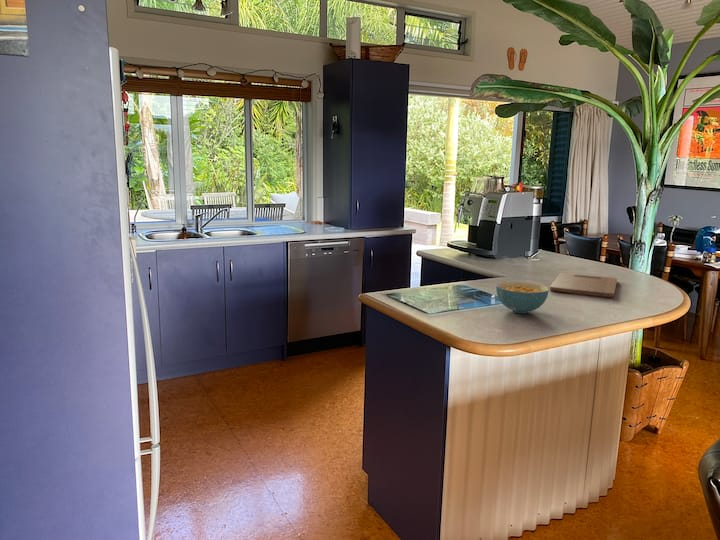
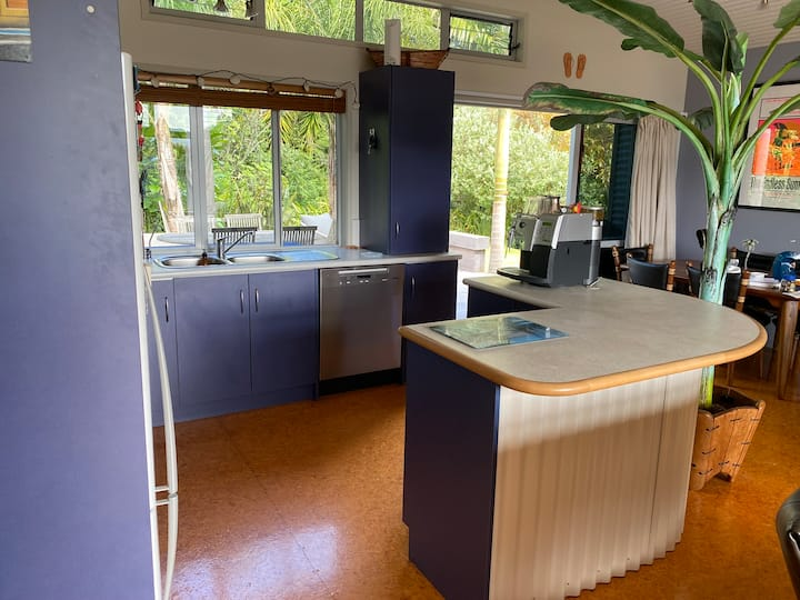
- cutting board [549,272,618,298]
- cereal bowl [495,281,550,314]
